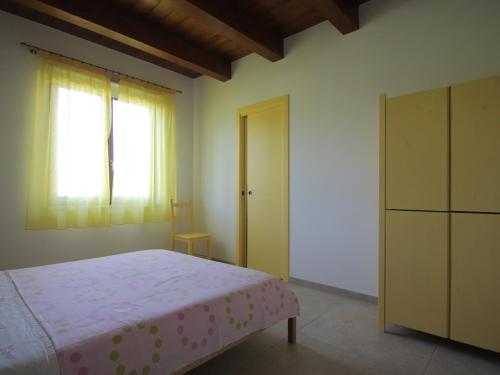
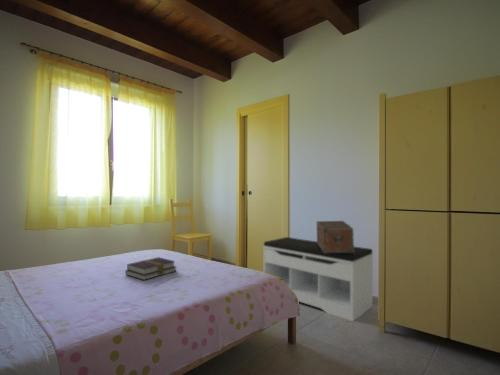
+ bench [262,236,374,322]
+ decorative box [316,220,355,253]
+ book [124,256,177,281]
